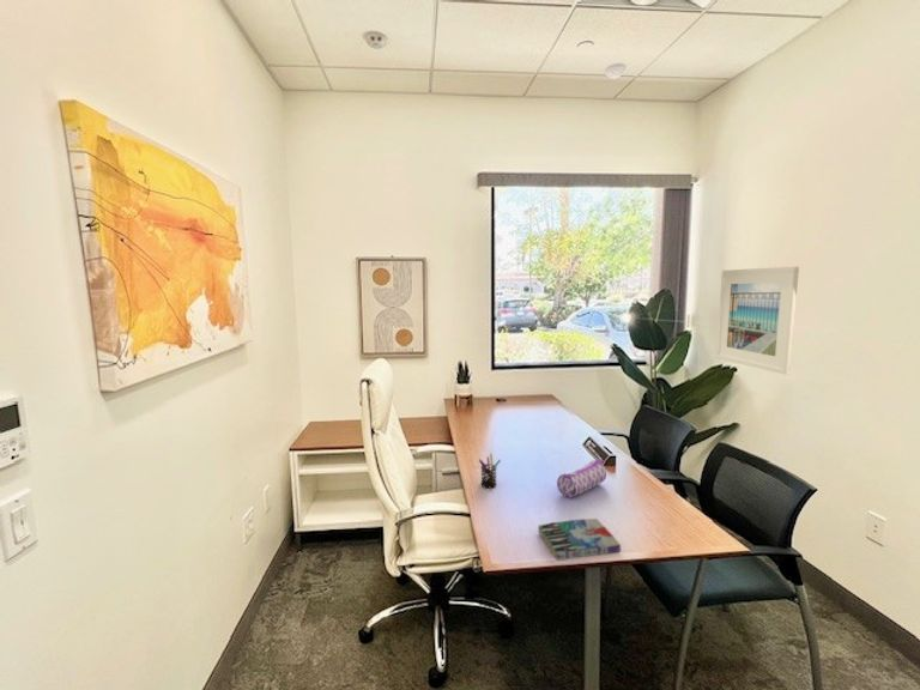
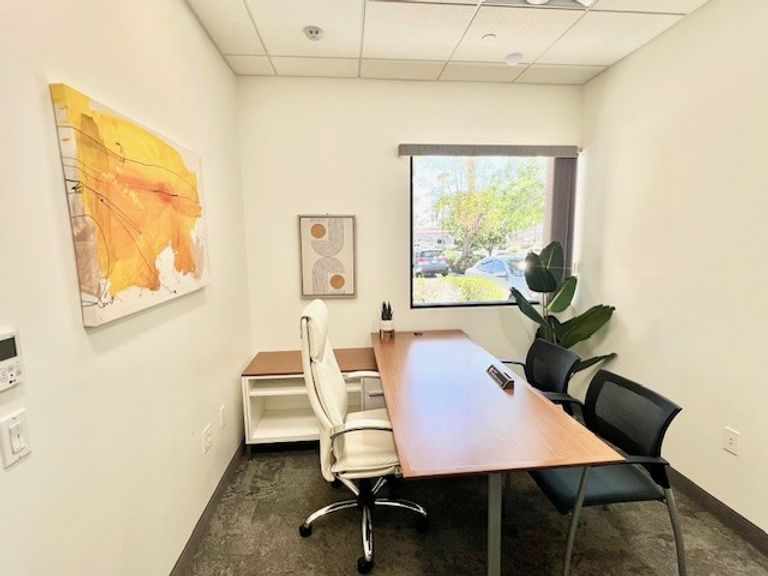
- book [537,518,622,561]
- pen holder [478,453,502,489]
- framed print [715,266,800,375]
- pencil case [556,458,607,500]
